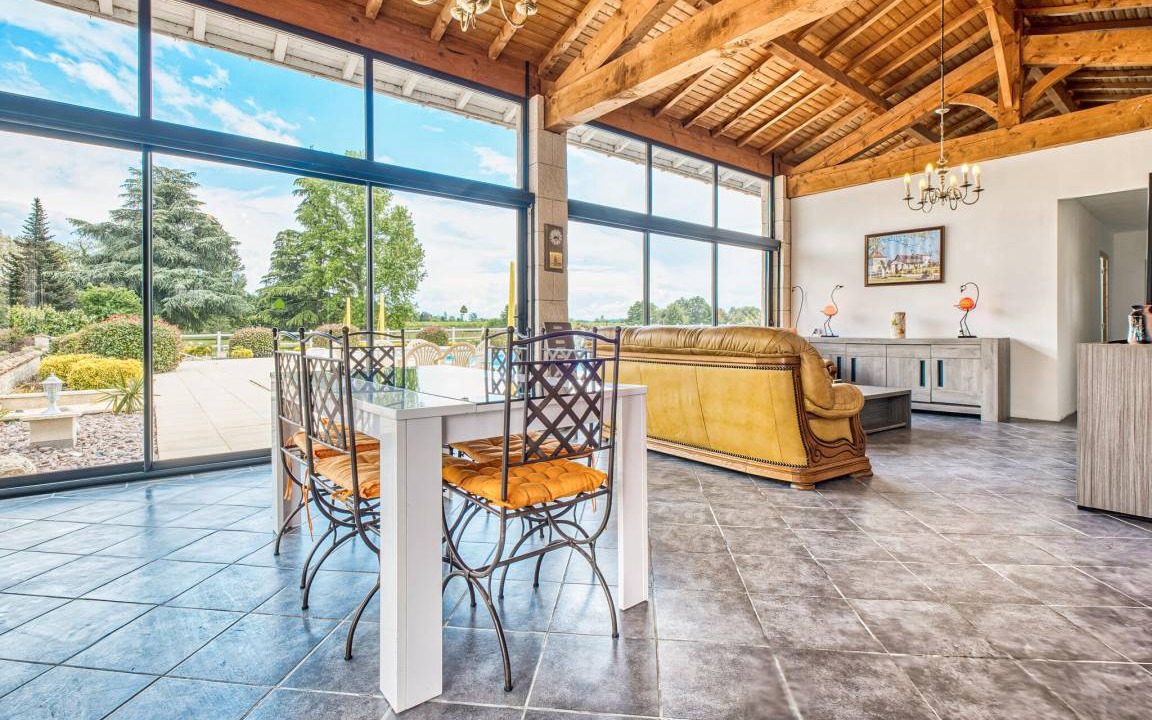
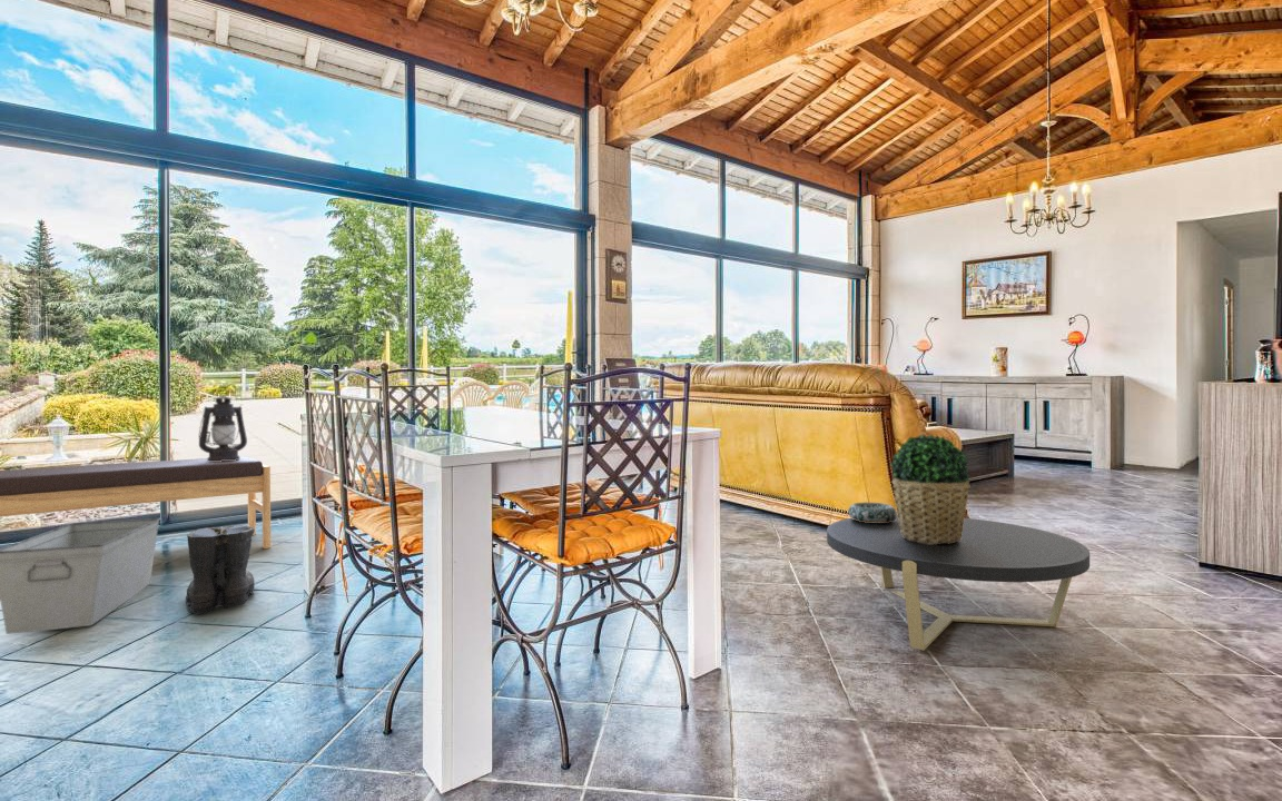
+ potted plant [889,434,972,544]
+ bench [0,455,272,550]
+ decorative bowl [847,502,898,523]
+ coffee table [826,514,1091,652]
+ storage bin [0,517,160,635]
+ boots [185,524,256,614]
+ lantern [198,395,248,462]
